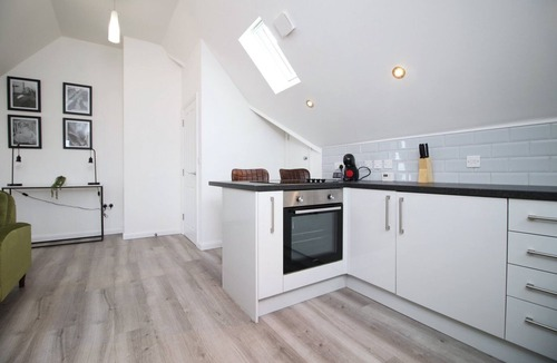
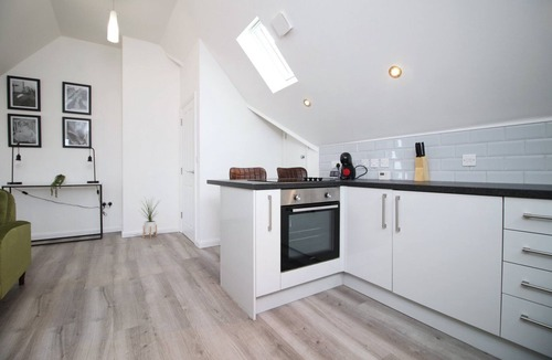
+ house plant [137,195,161,240]
